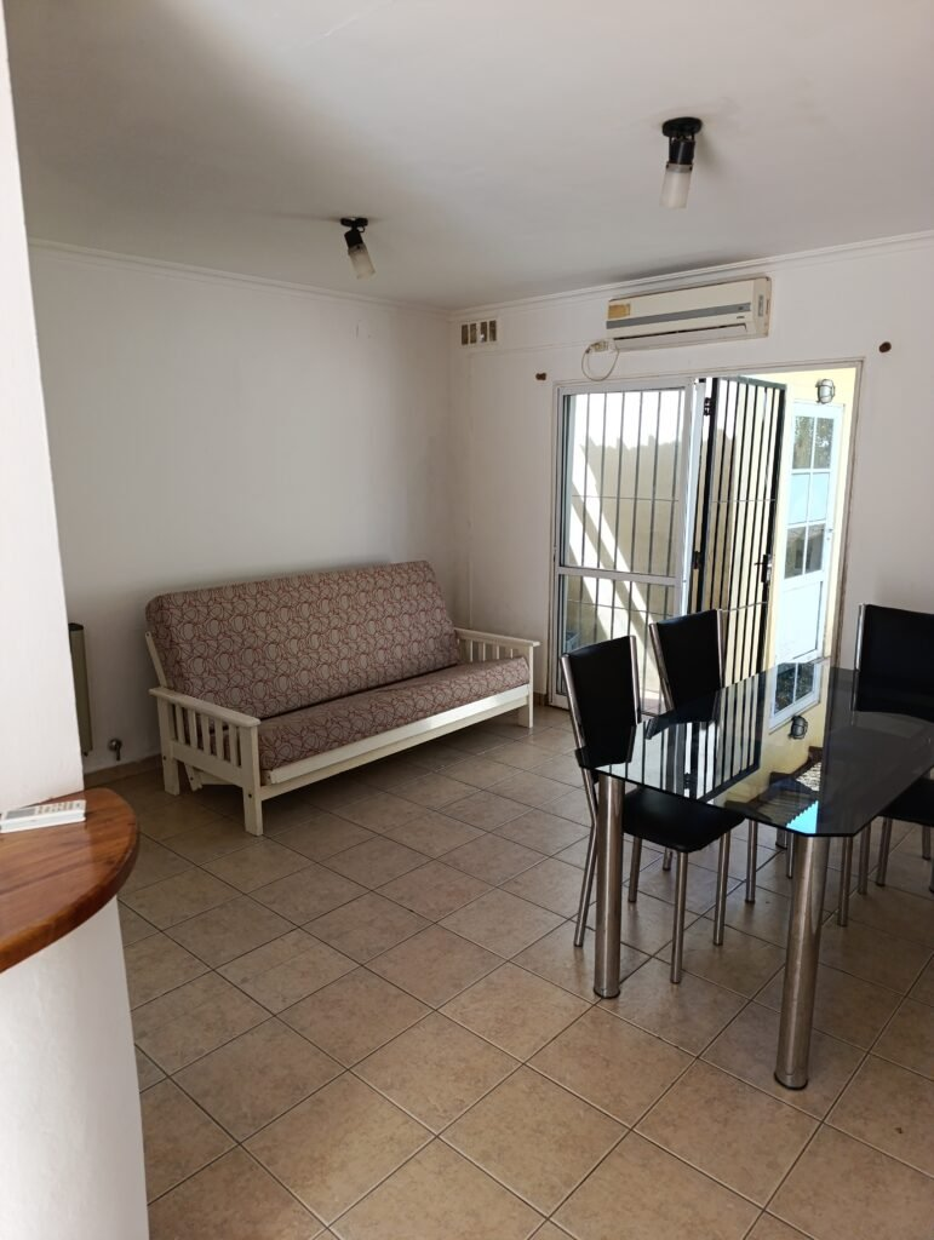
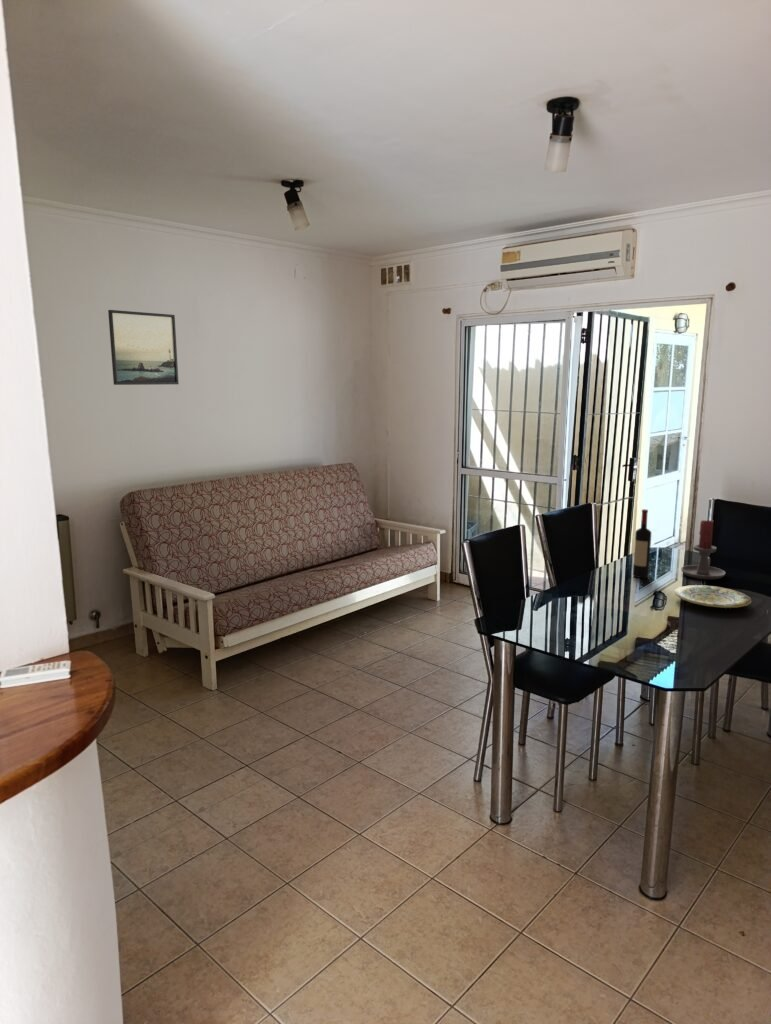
+ candle holder [680,519,726,580]
+ plate [674,584,753,609]
+ wine bottle [632,508,652,579]
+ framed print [107,309,180,386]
